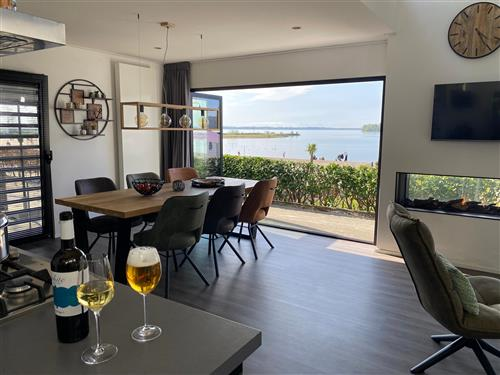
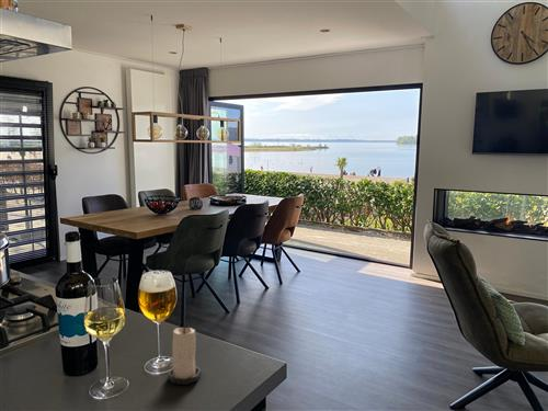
+ candle [167,324,202,386]
